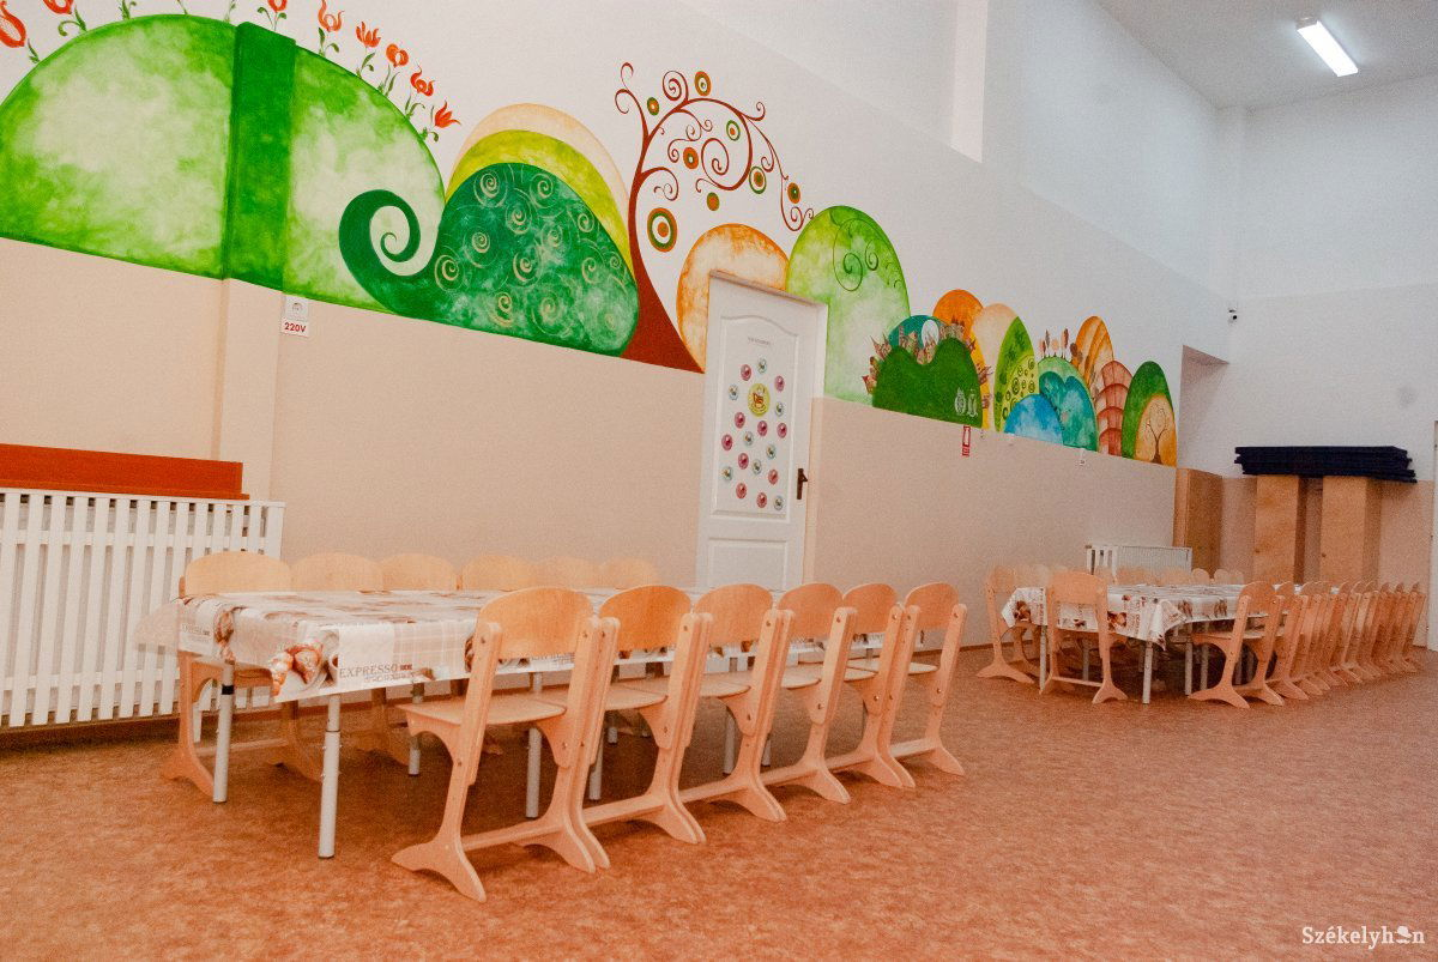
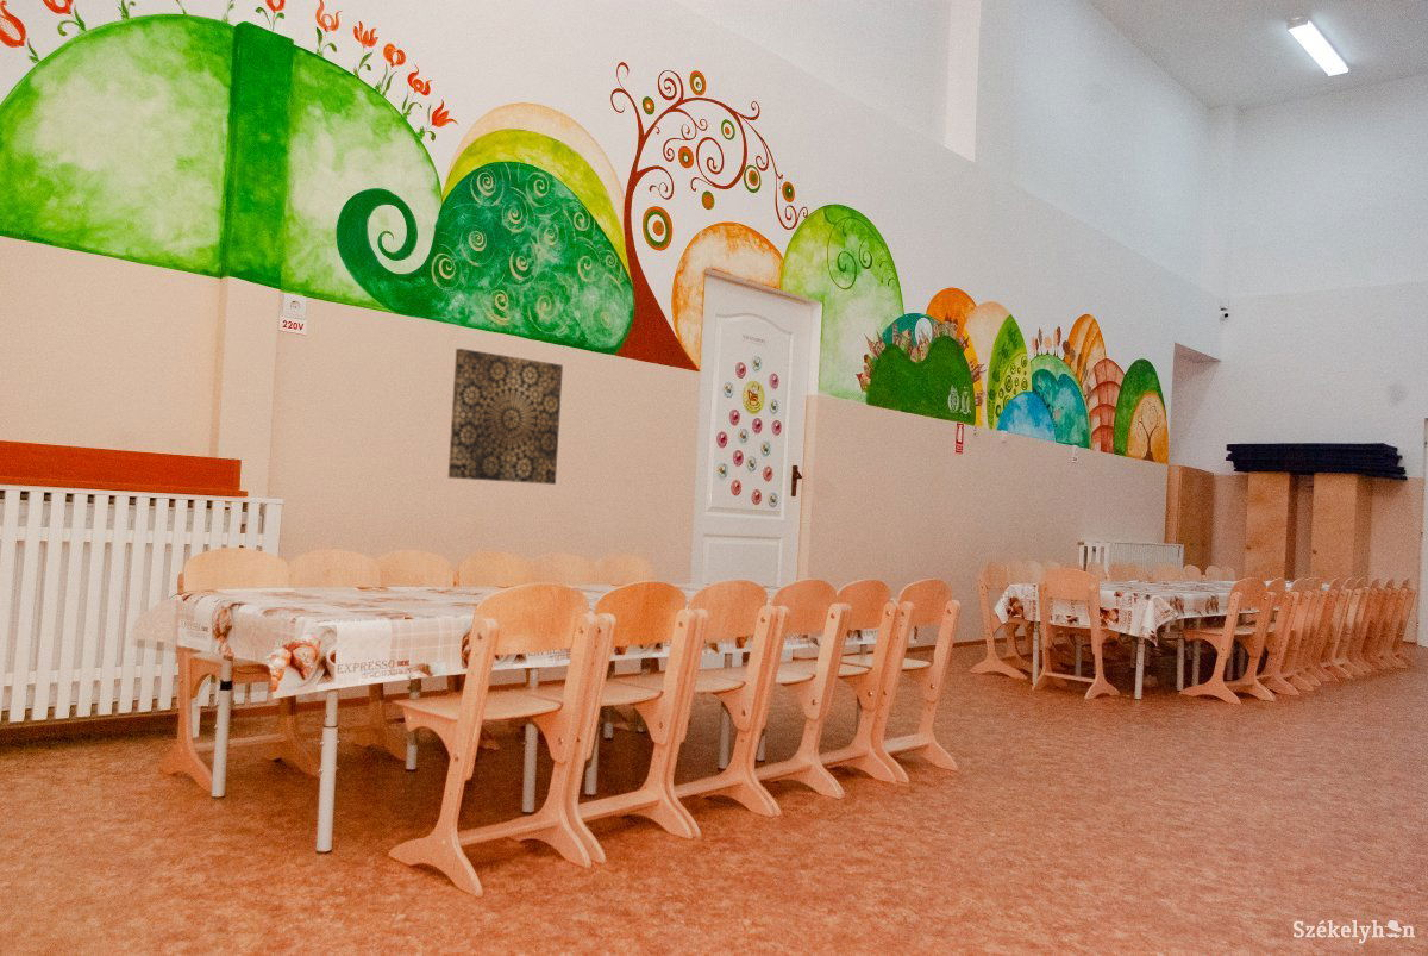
+ wall art [447,348,564,486]
